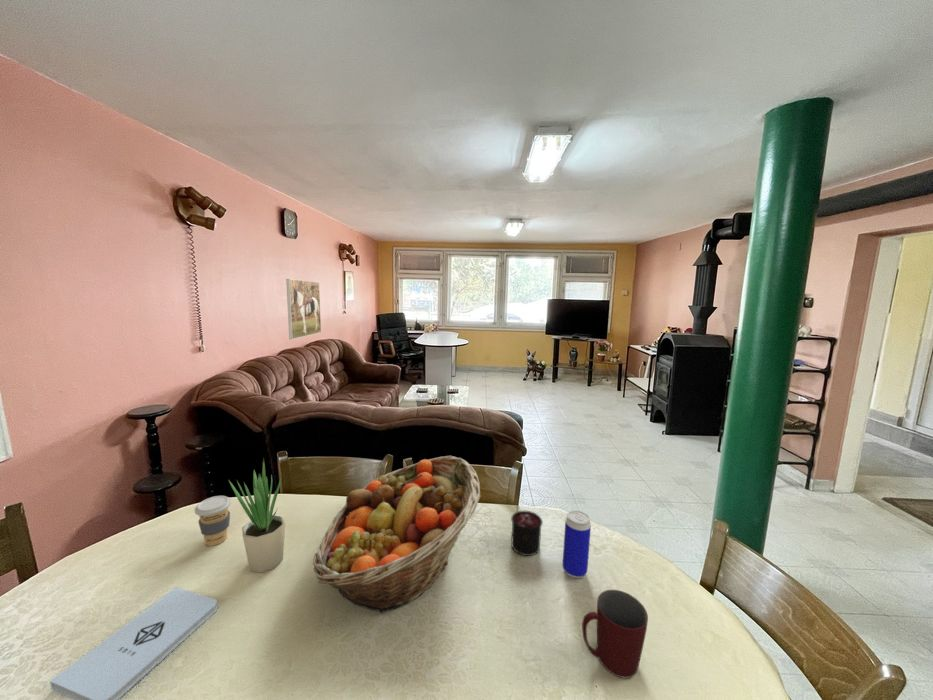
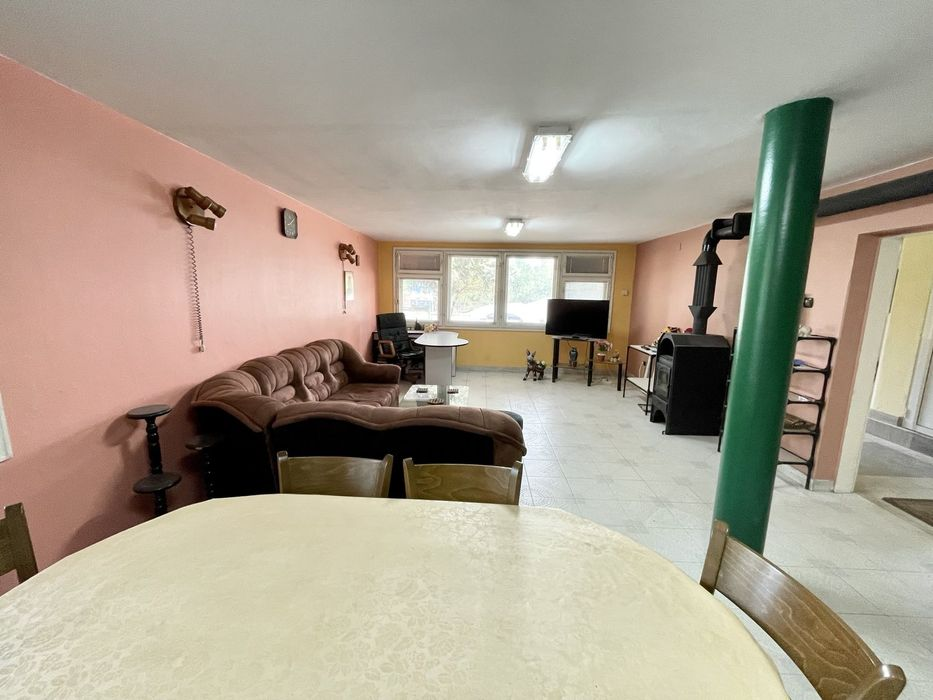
- potted plant [228,457,286,574]
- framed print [285,278,322,340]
- mug [581,589,649,679]
- beverage can [561,510,592,579]
- notepad [49,587,219,700]
- fruit basket [312,455,482,615]
- candle [510,505,544,557]
- coffee cup [194,495,232,547]
